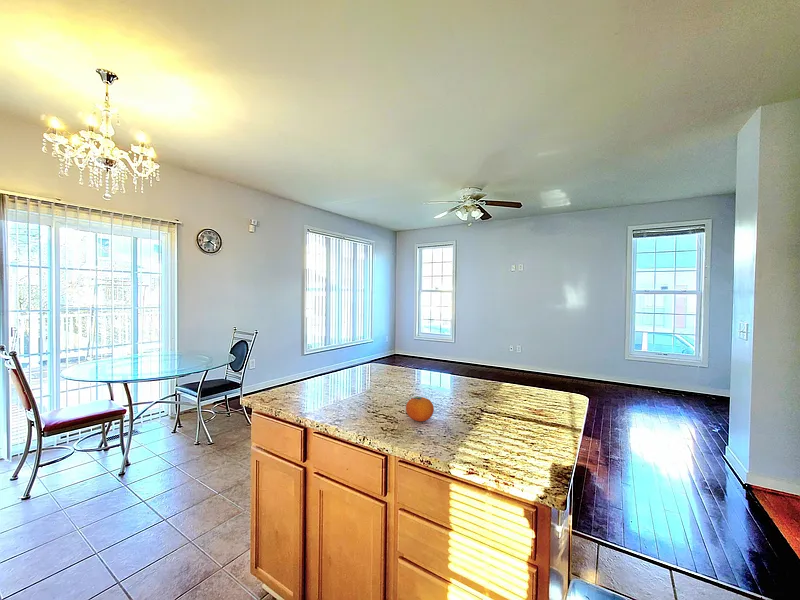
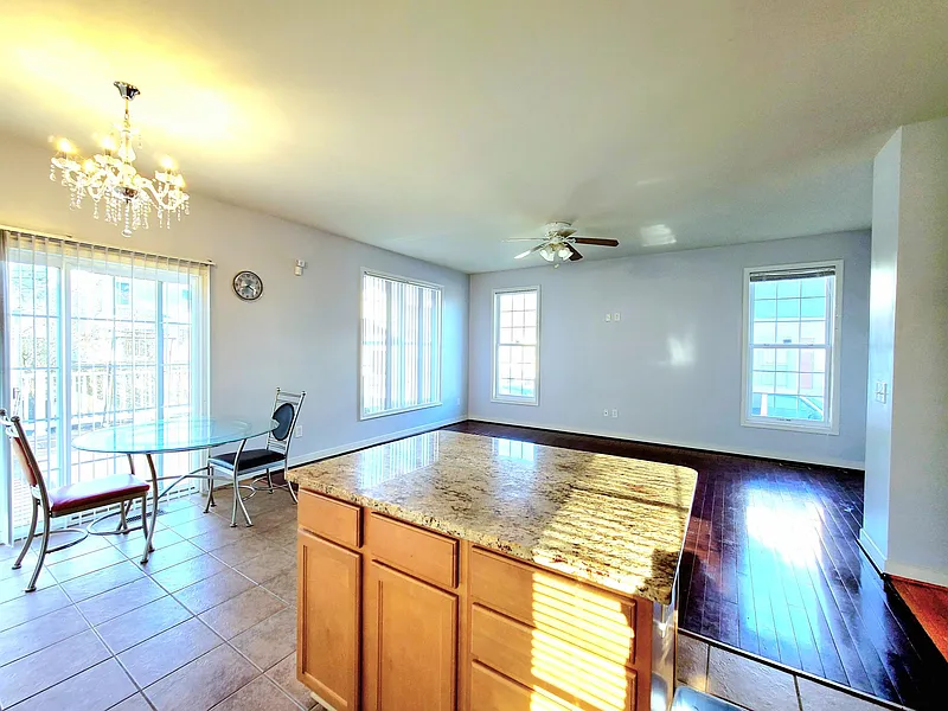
- fruit [405,396,435,423]
